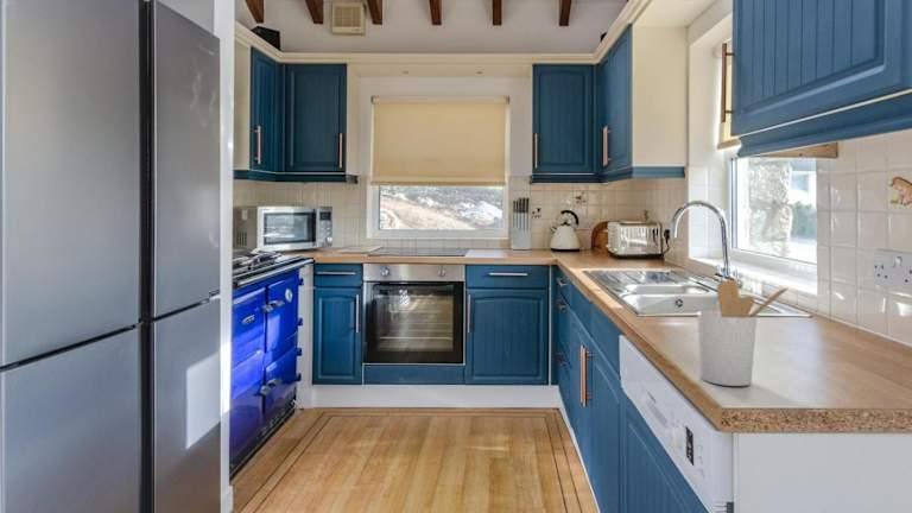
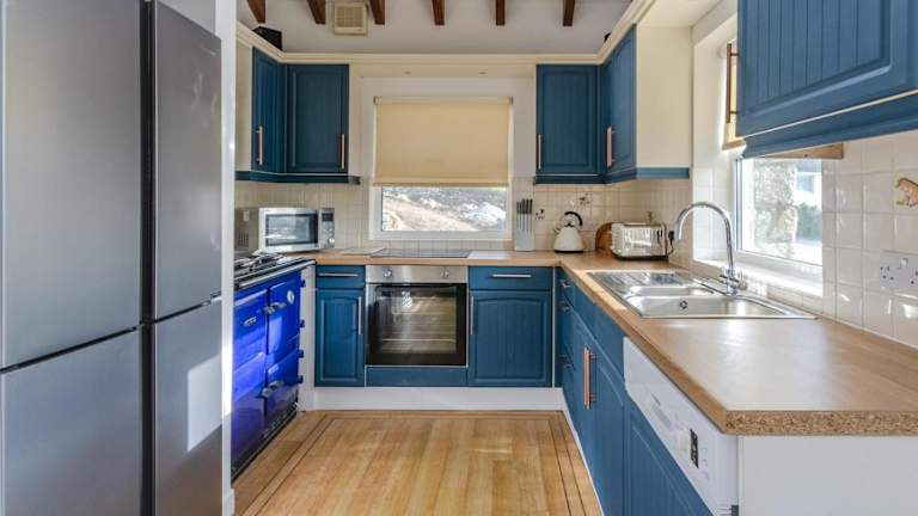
- utensil holder [696,279,788,387]
